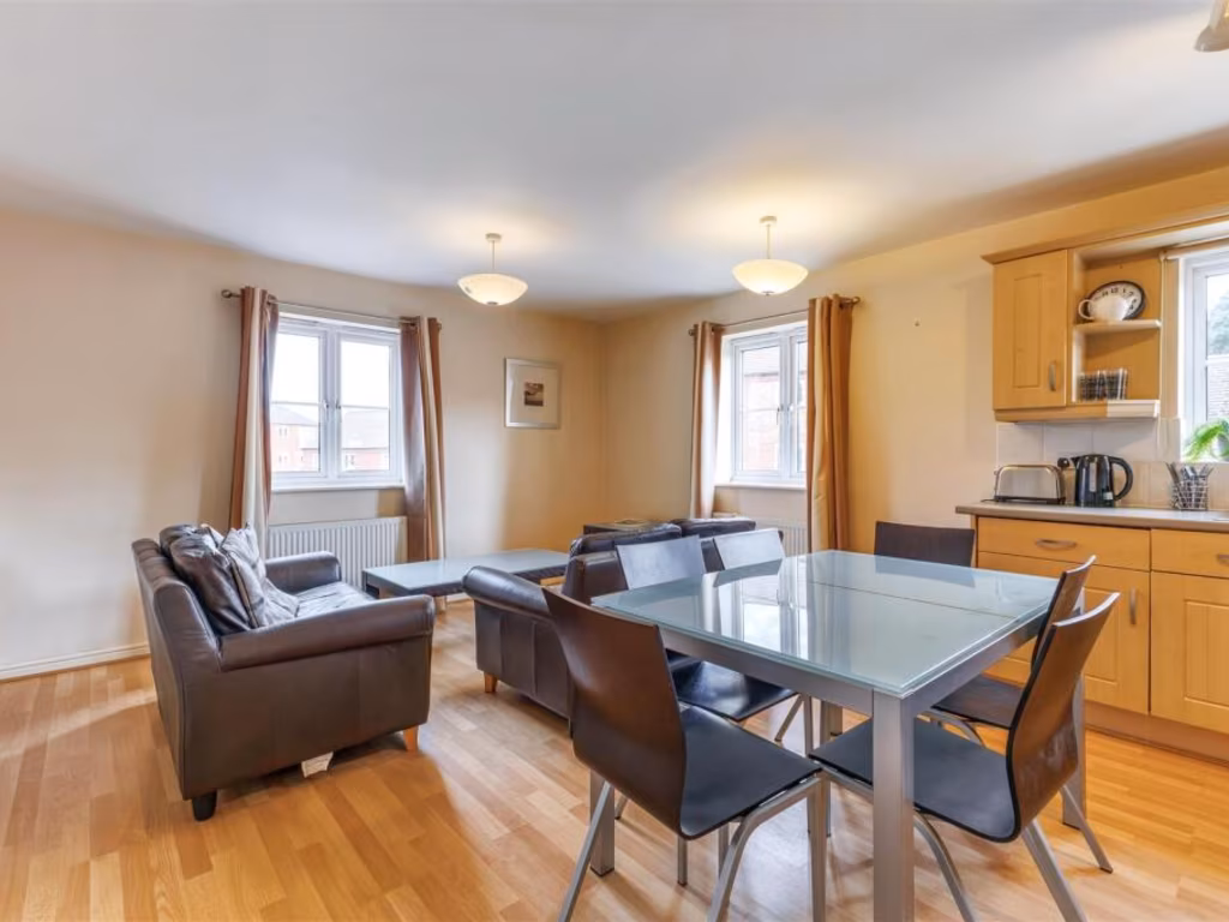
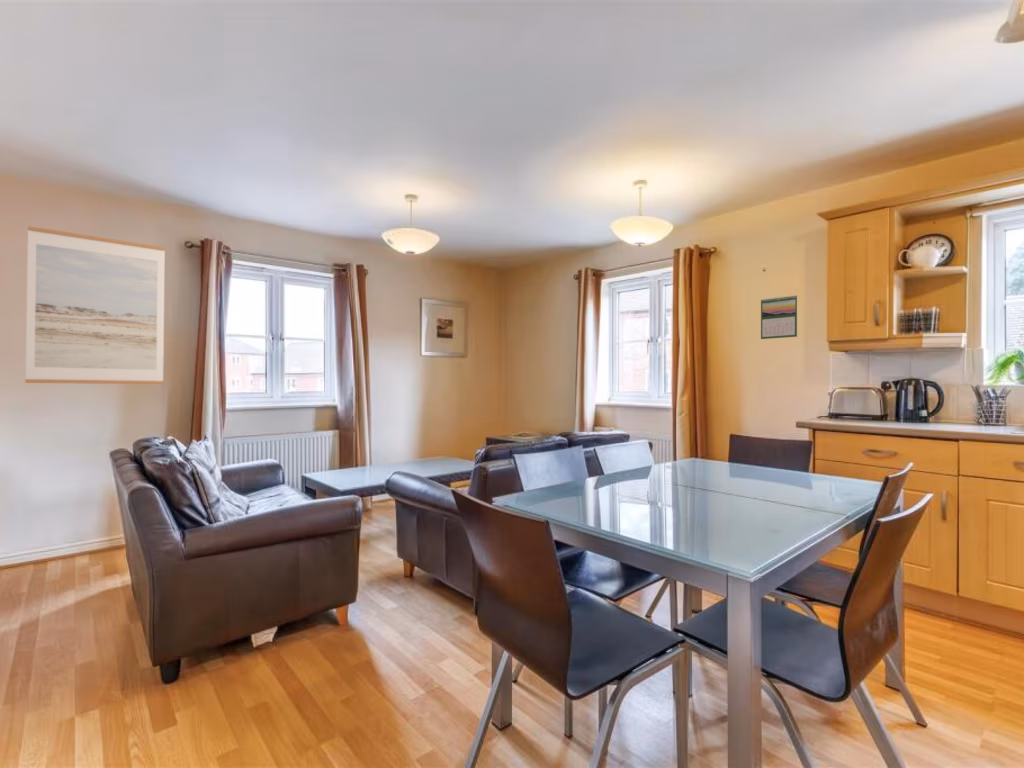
+ calendar [760,294,798,340]
+ wall art [24,225,166,385]
